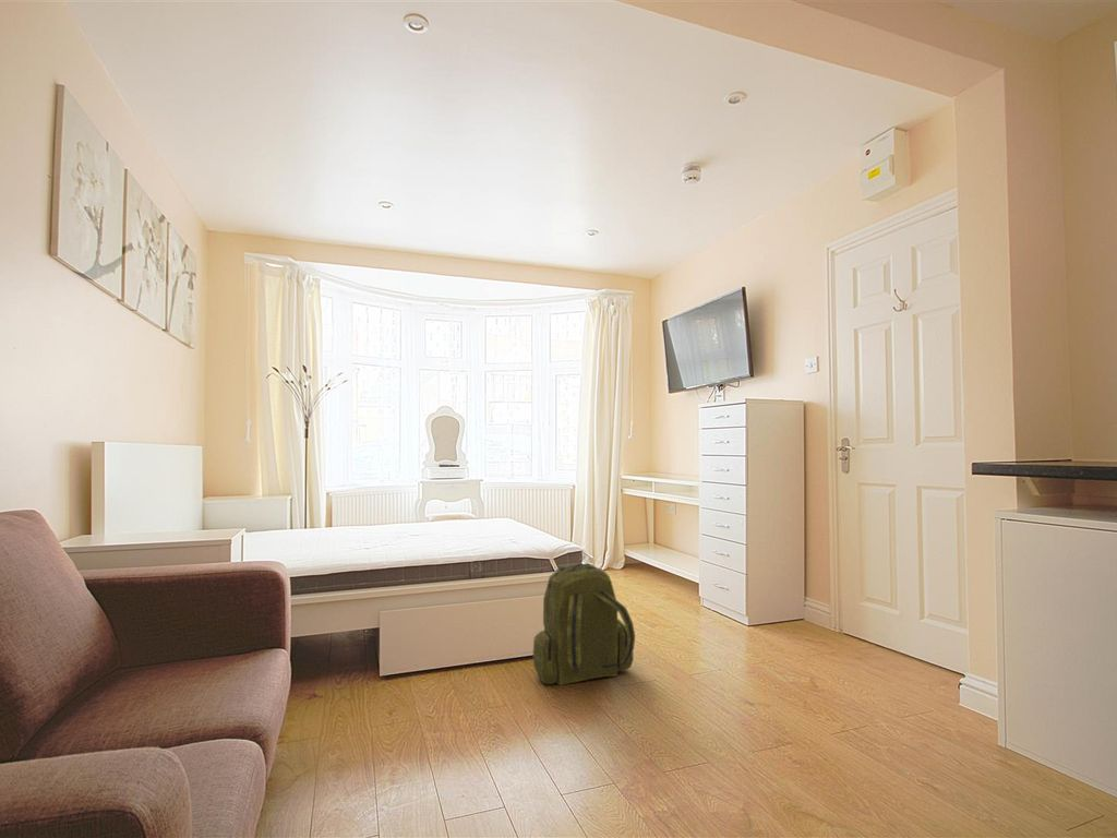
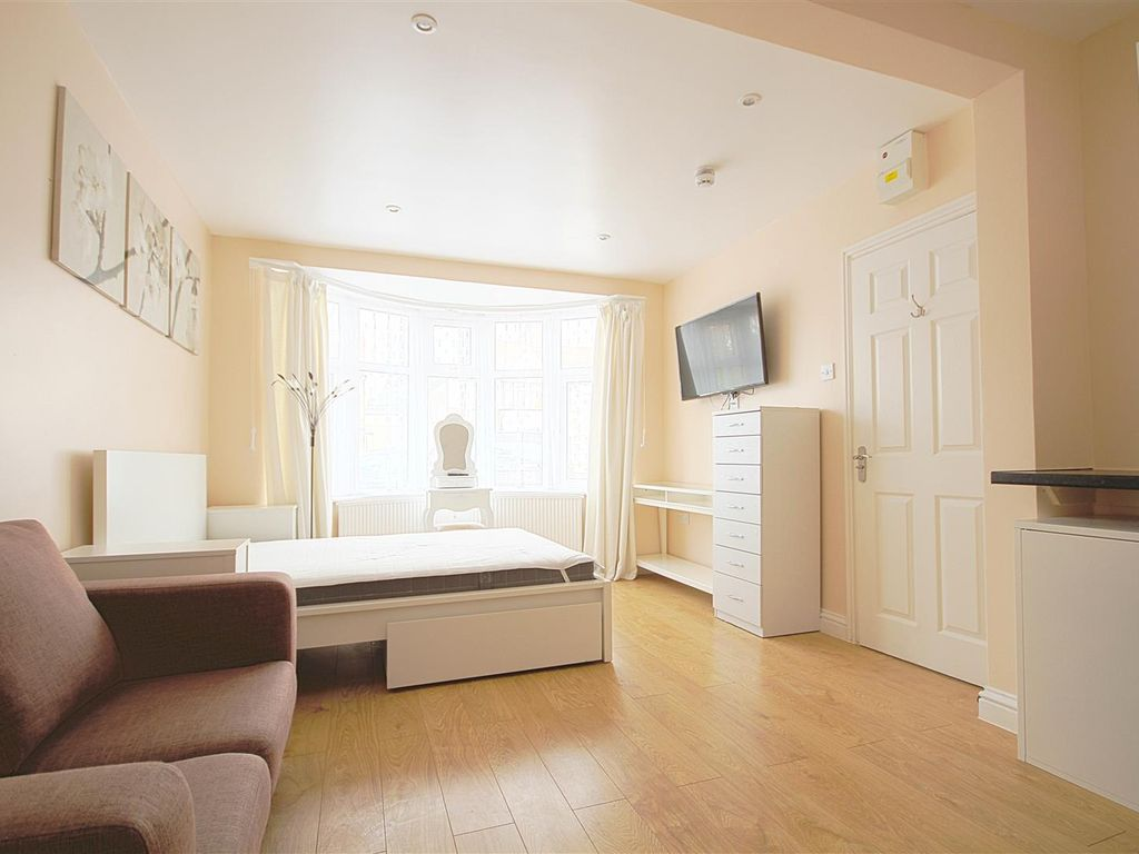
- backpack [532,562,636,686]
